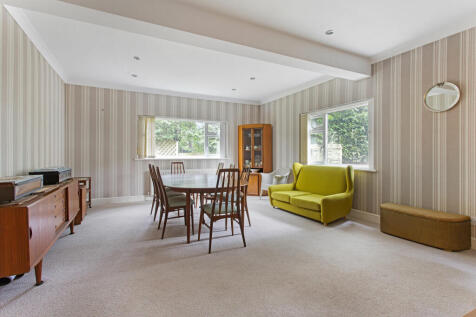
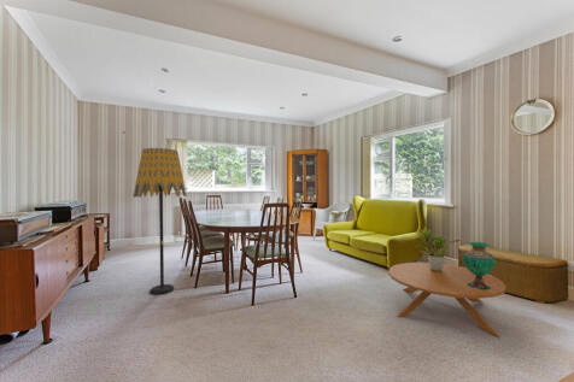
+ potted plant [415,228,462,271]
+ floor lamp [131,147,187,295]
+ coffee table [387,261,508,339]
+ decorative urn [462,241,497,289]
